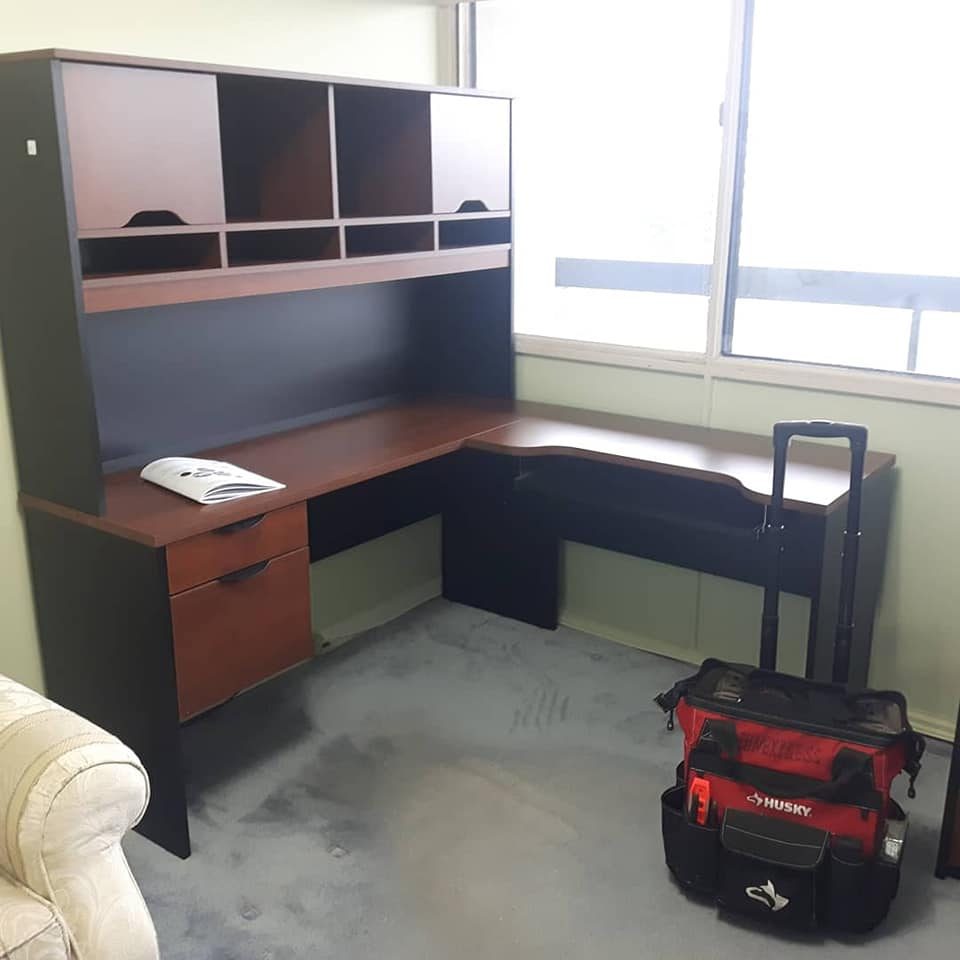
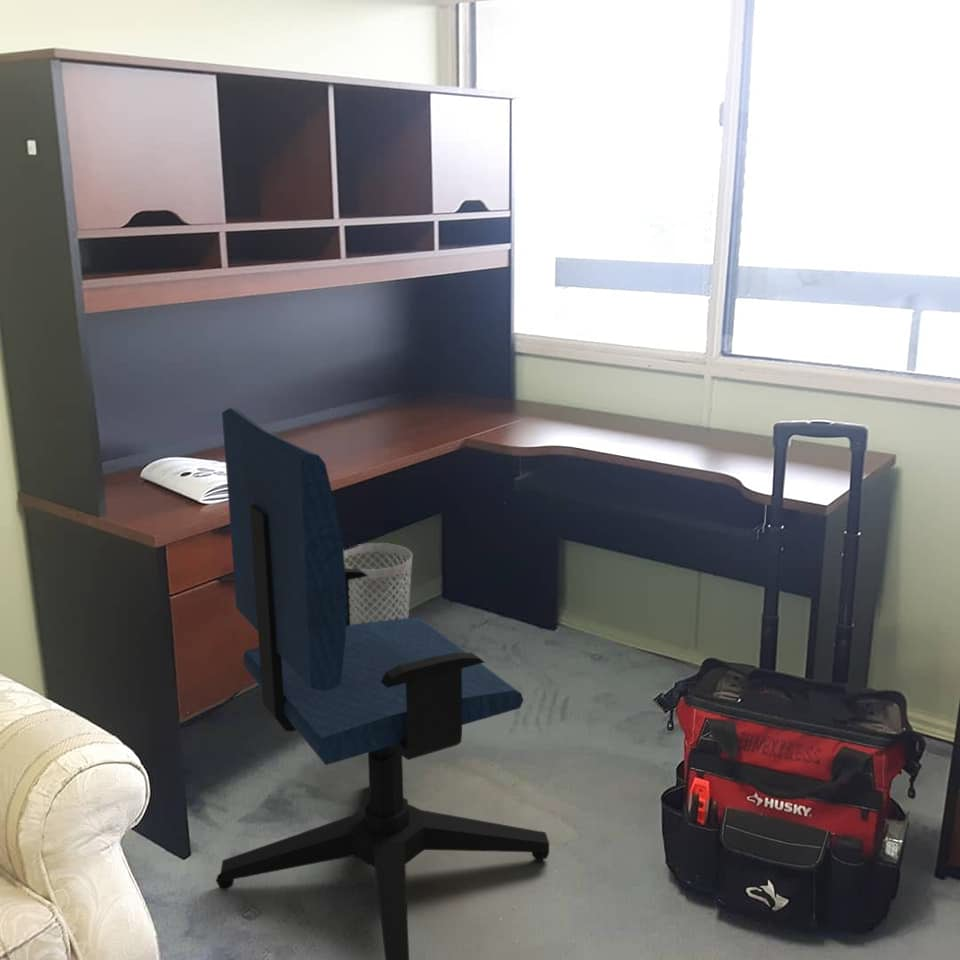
+ wastebasket [344,542,413,625]
+ office chair [215,407,550,960]
